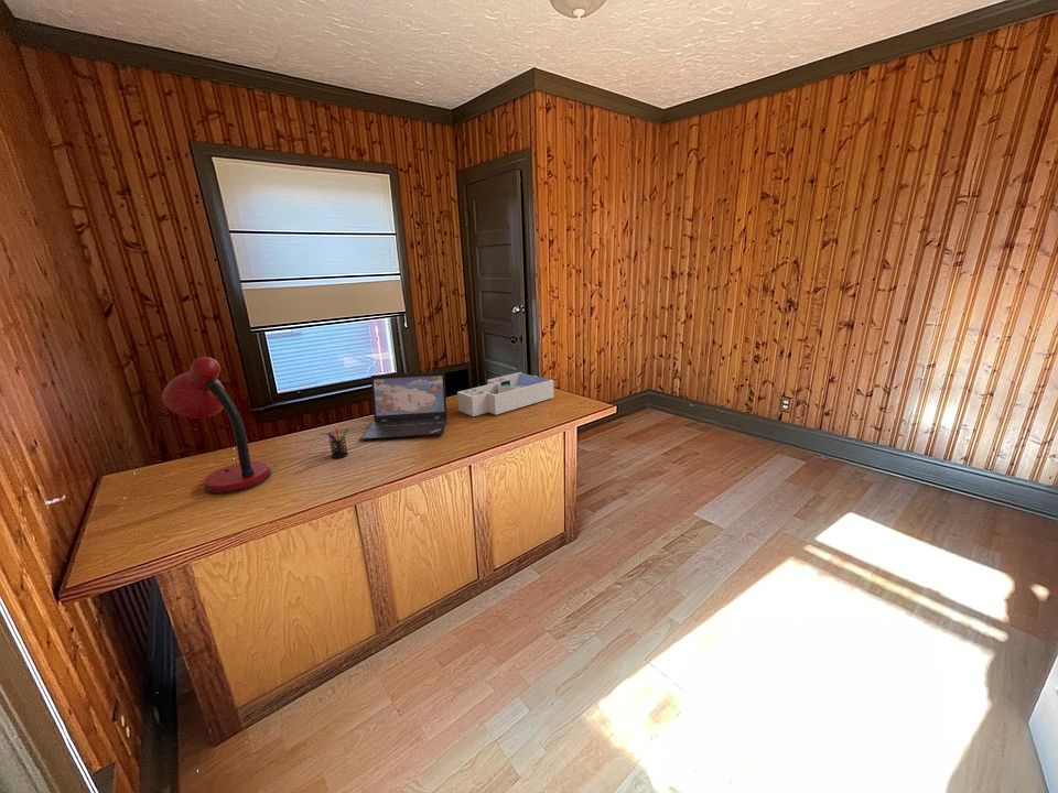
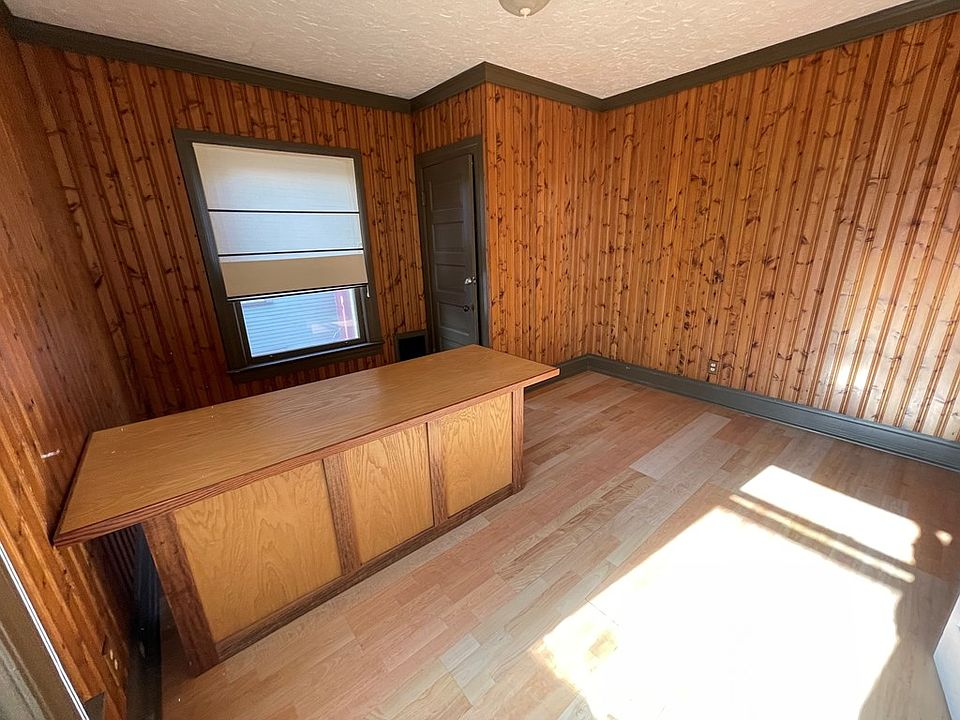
- desk lamp [161,356,273,496]
- desk organizer [456,371,554,417]
- pen holder [326,425,349,459]
- laptop [360,370,449,441]
